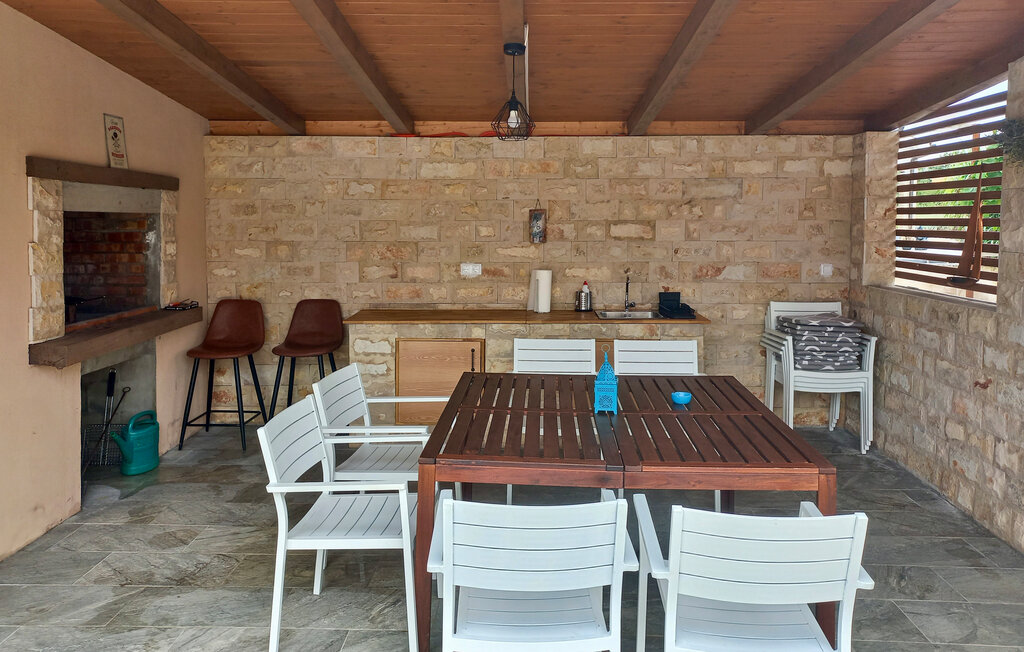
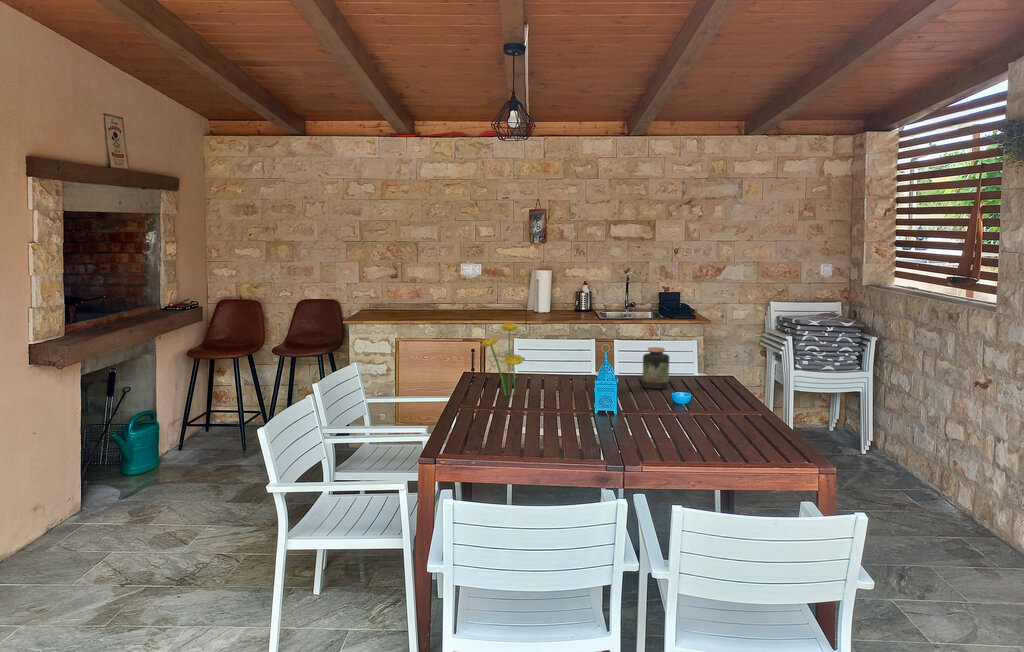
+ jar [642,346,670,390]
+ flowers [478,322,526,397]
